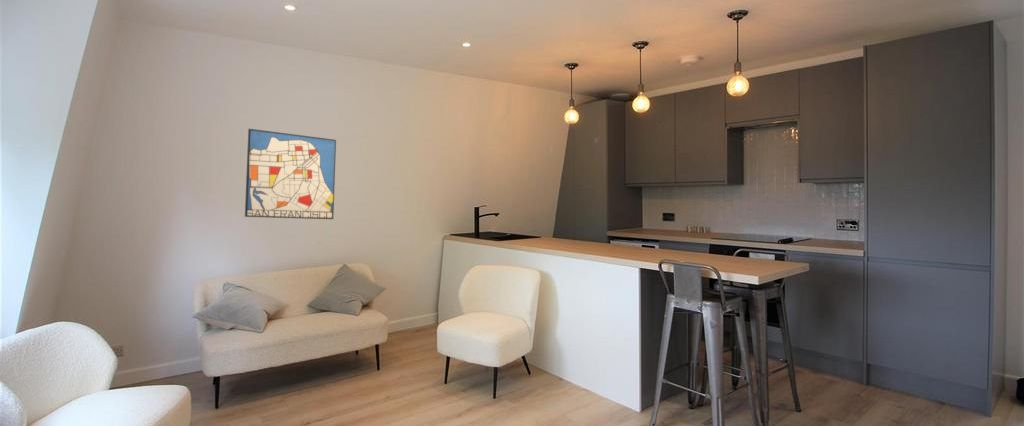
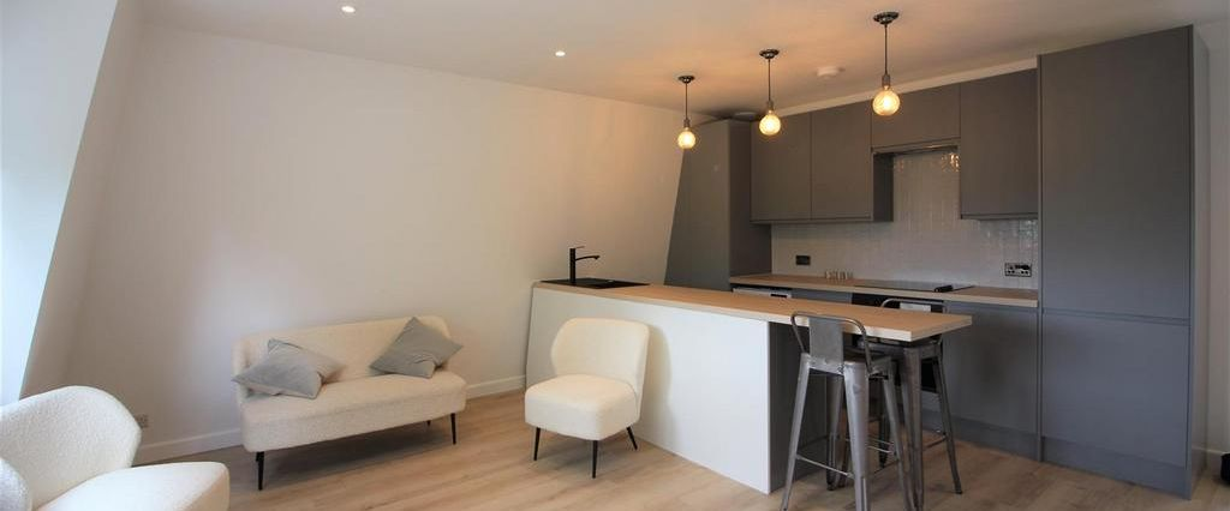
- wall art [244,128,337,220]
